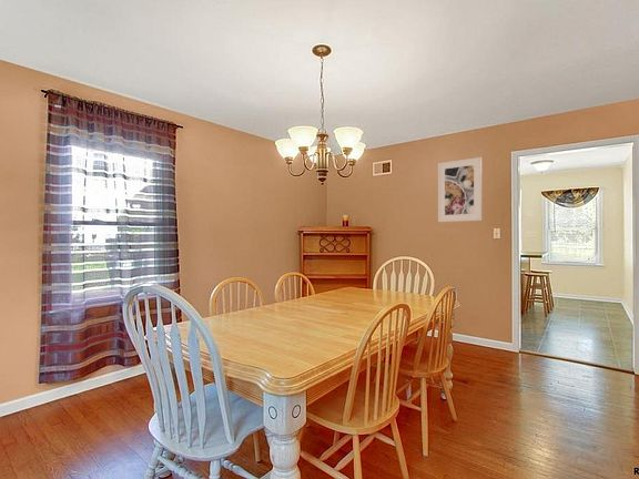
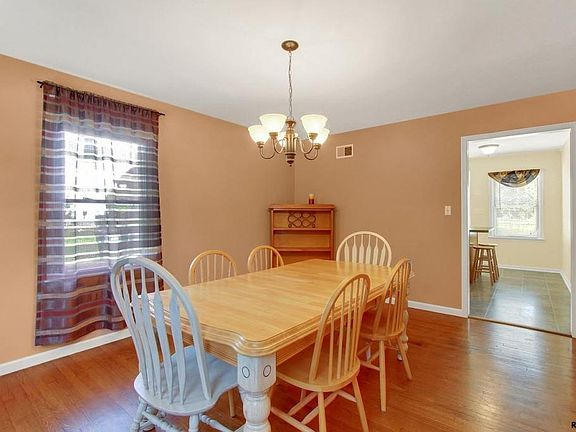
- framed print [437,156,483,223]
